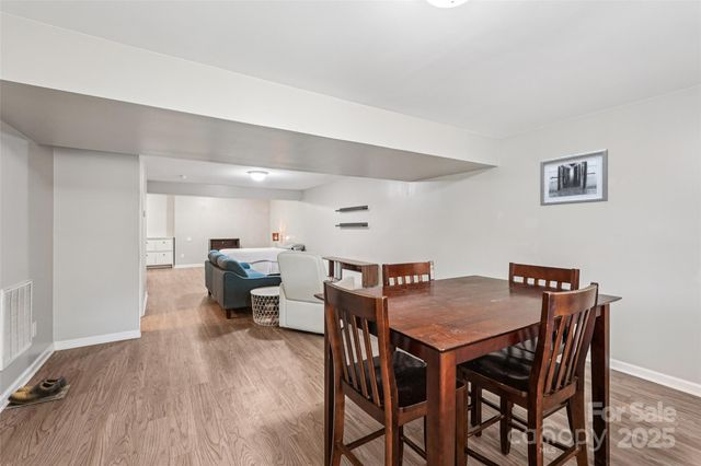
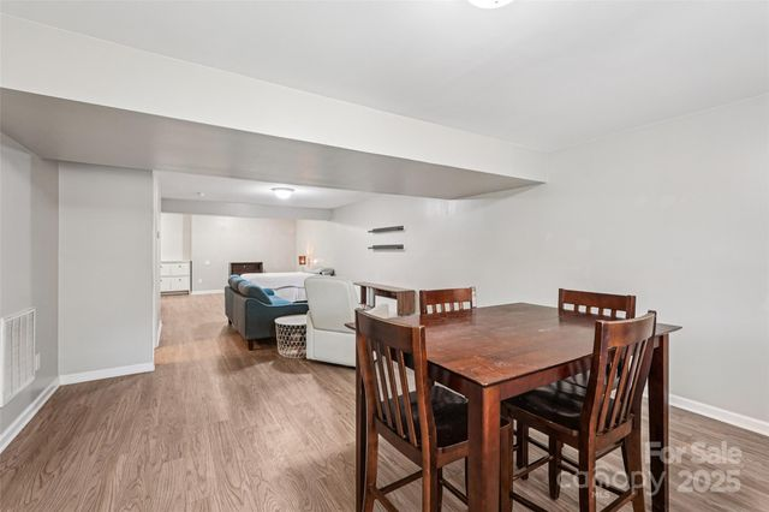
- shoes [3,375,72,410]
- wall art [539,148,609,207]
